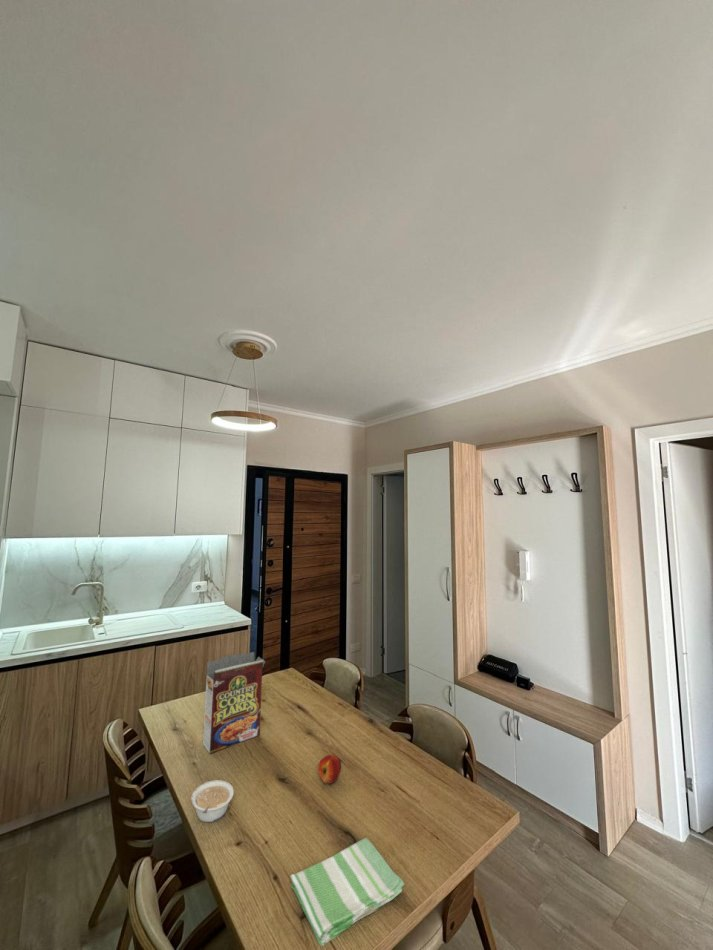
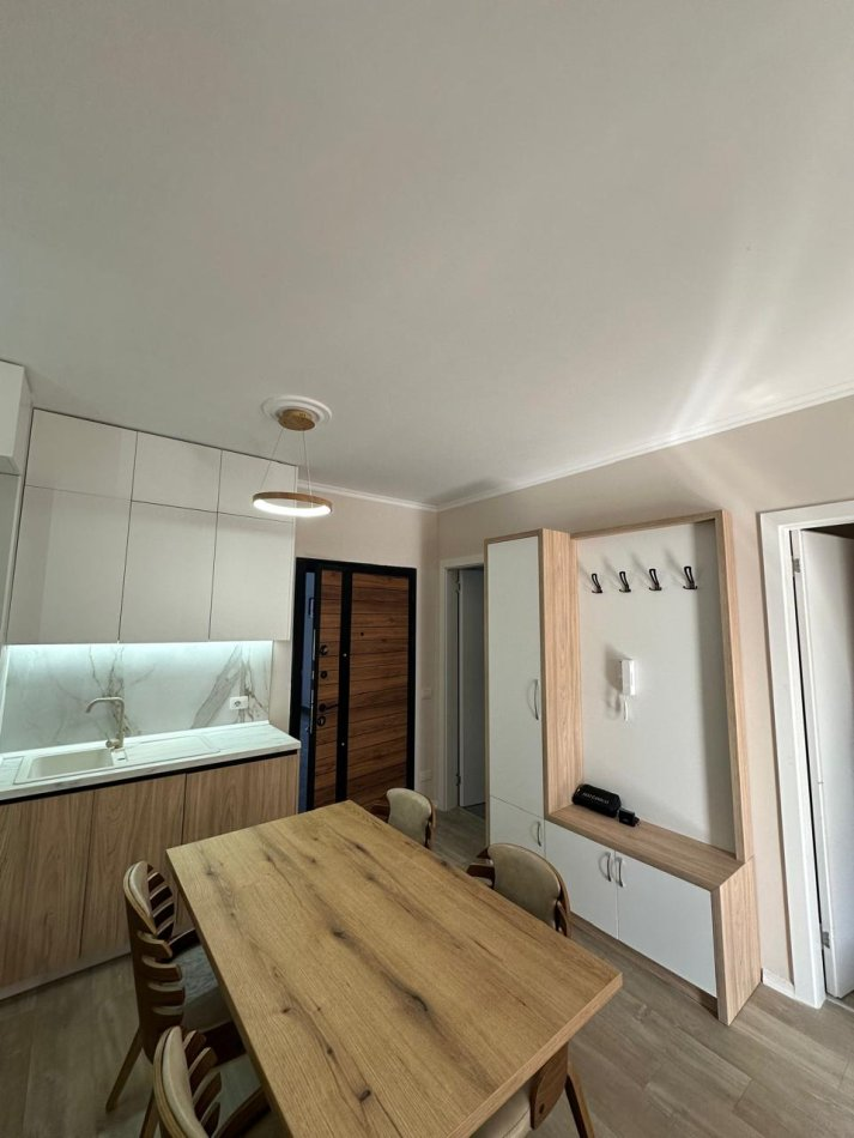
- dish towel [290,837,405,947]
- apple [317,754,342,785]
- legume [190,779,235,823]
- cereal box [202,651,266,755]
